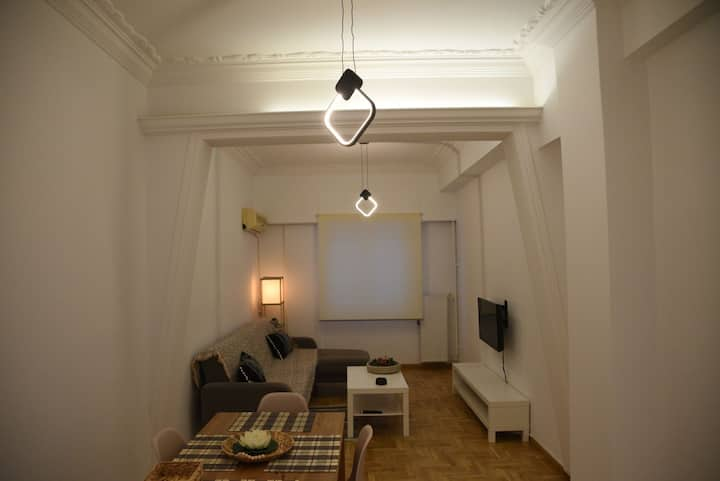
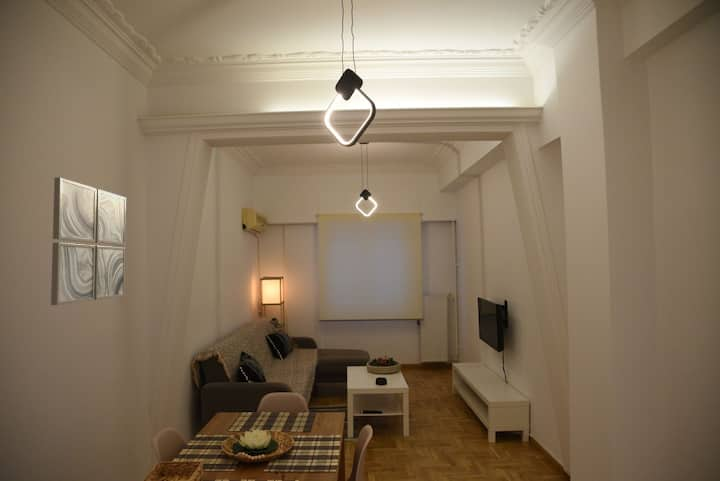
+ wall art [50,176,127,306]
